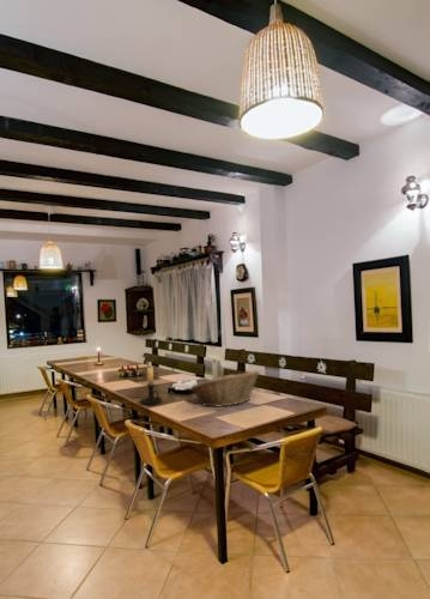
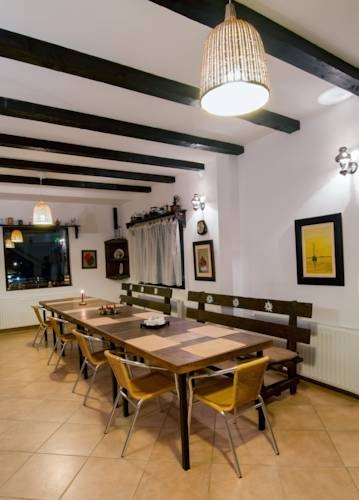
- candle holder [139,361,163,406]
- fruit basket [189,369,261,407]
